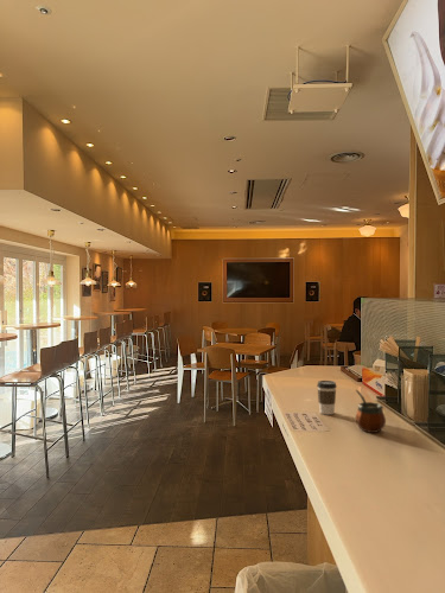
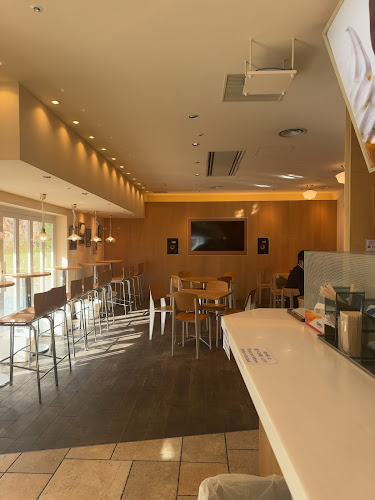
- gourd [355,389,387,434]
- coffee cup [316,380,338,415]
